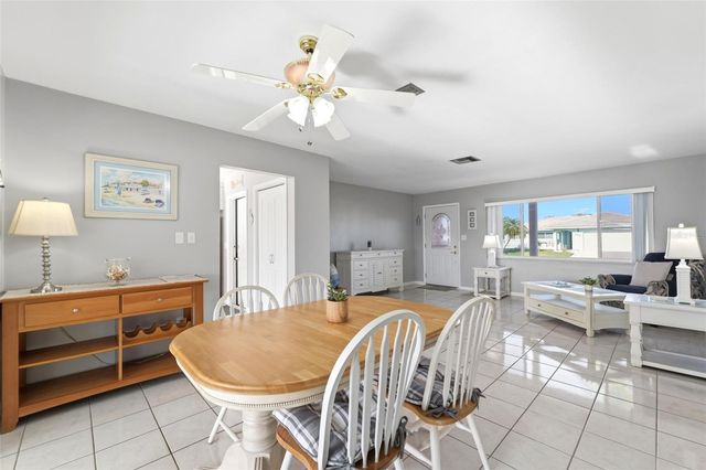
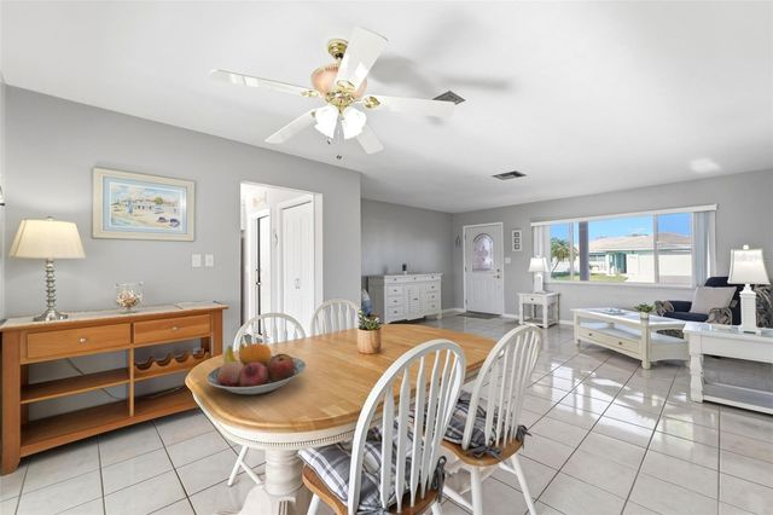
+ fruit bowl [205,342,307,395]
